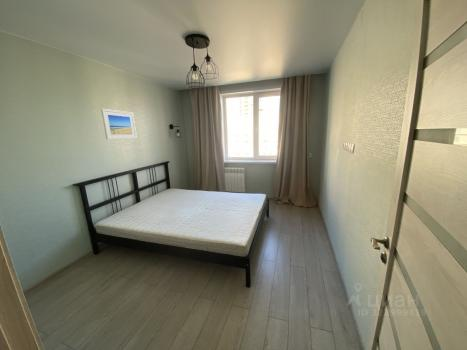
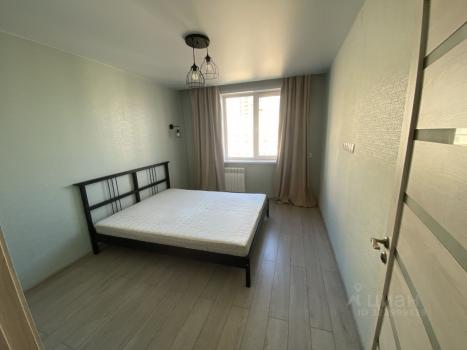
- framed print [100,108,138,141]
